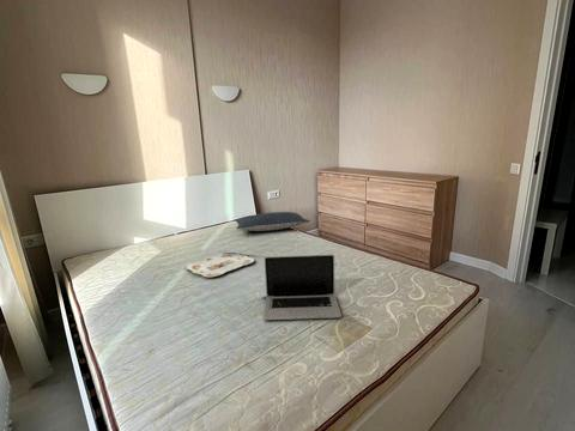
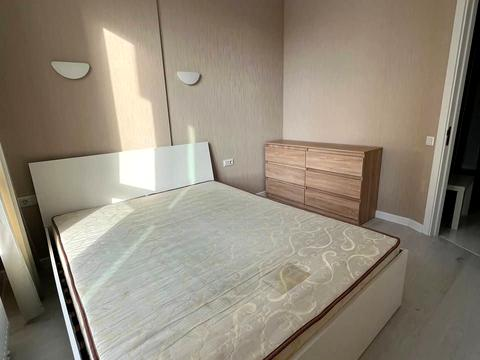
- laptop [262,254,343,321]
- pillow [234,211,311,232]
- serving tray [186,251,255,278]
